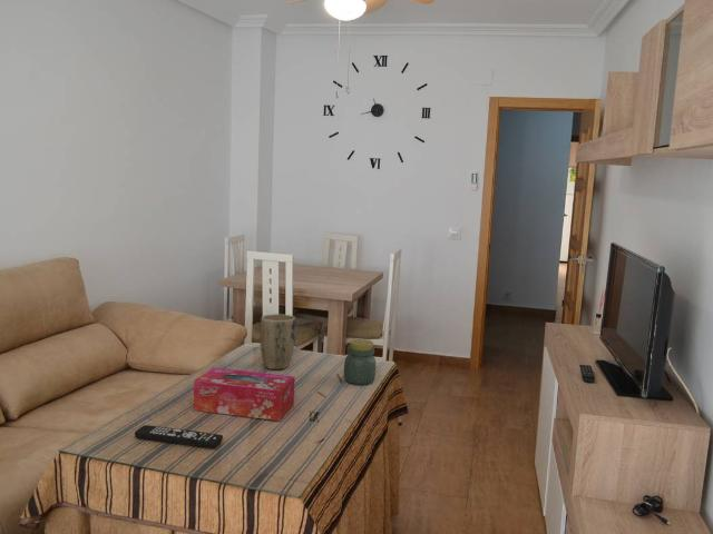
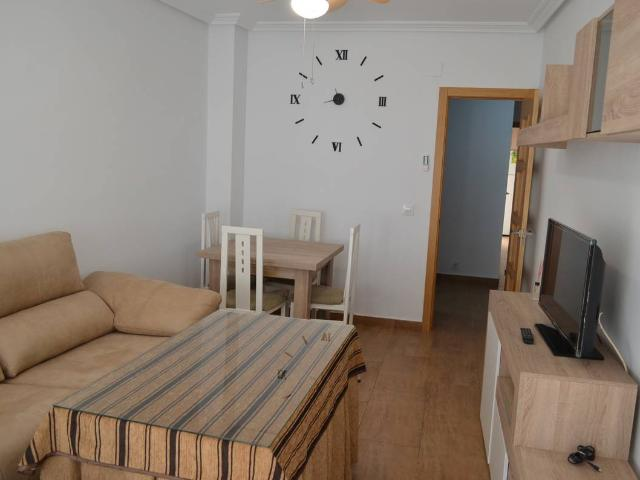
- remote control [134,424,224,449]
- jar [343,338,377,386]
- plant pot [260,313,296,370]
- tissue box [193,366,296,422]
